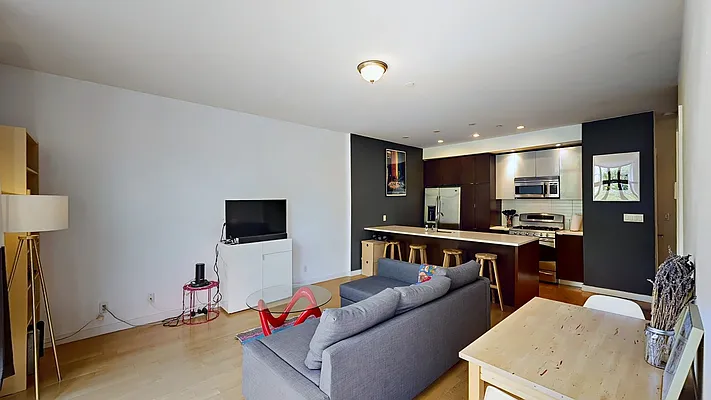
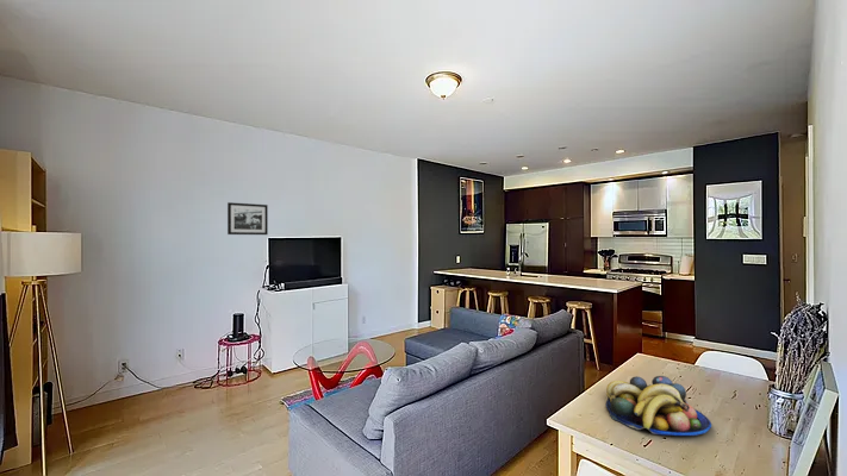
+ fruit bowl [604,375,712,437]
+ picture frame [226,201,269,236]
